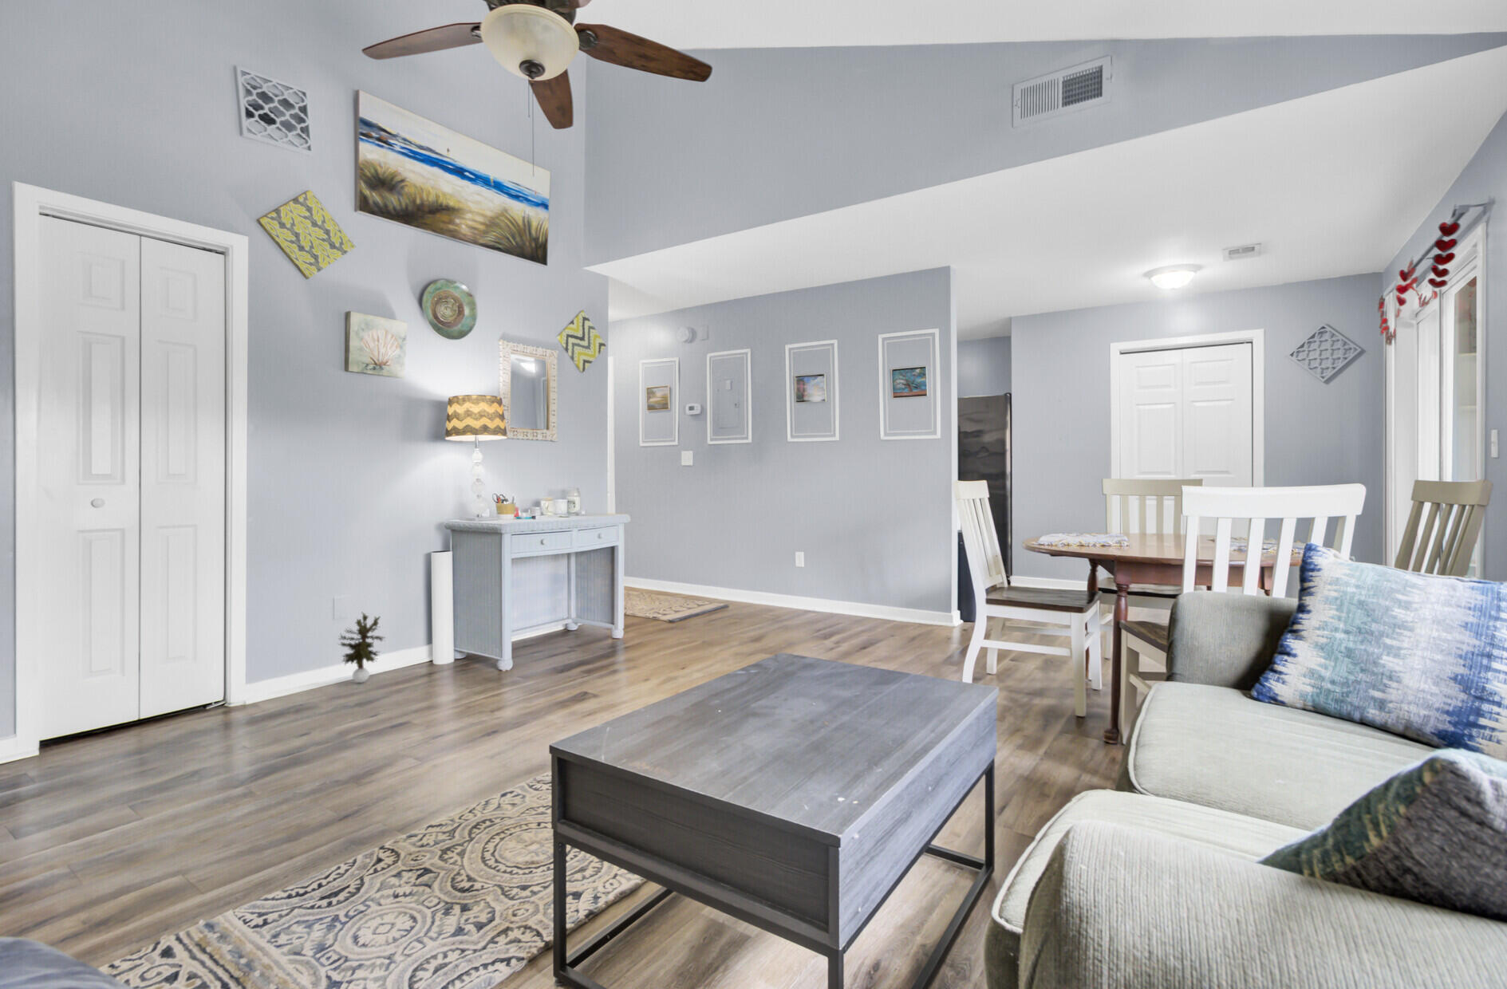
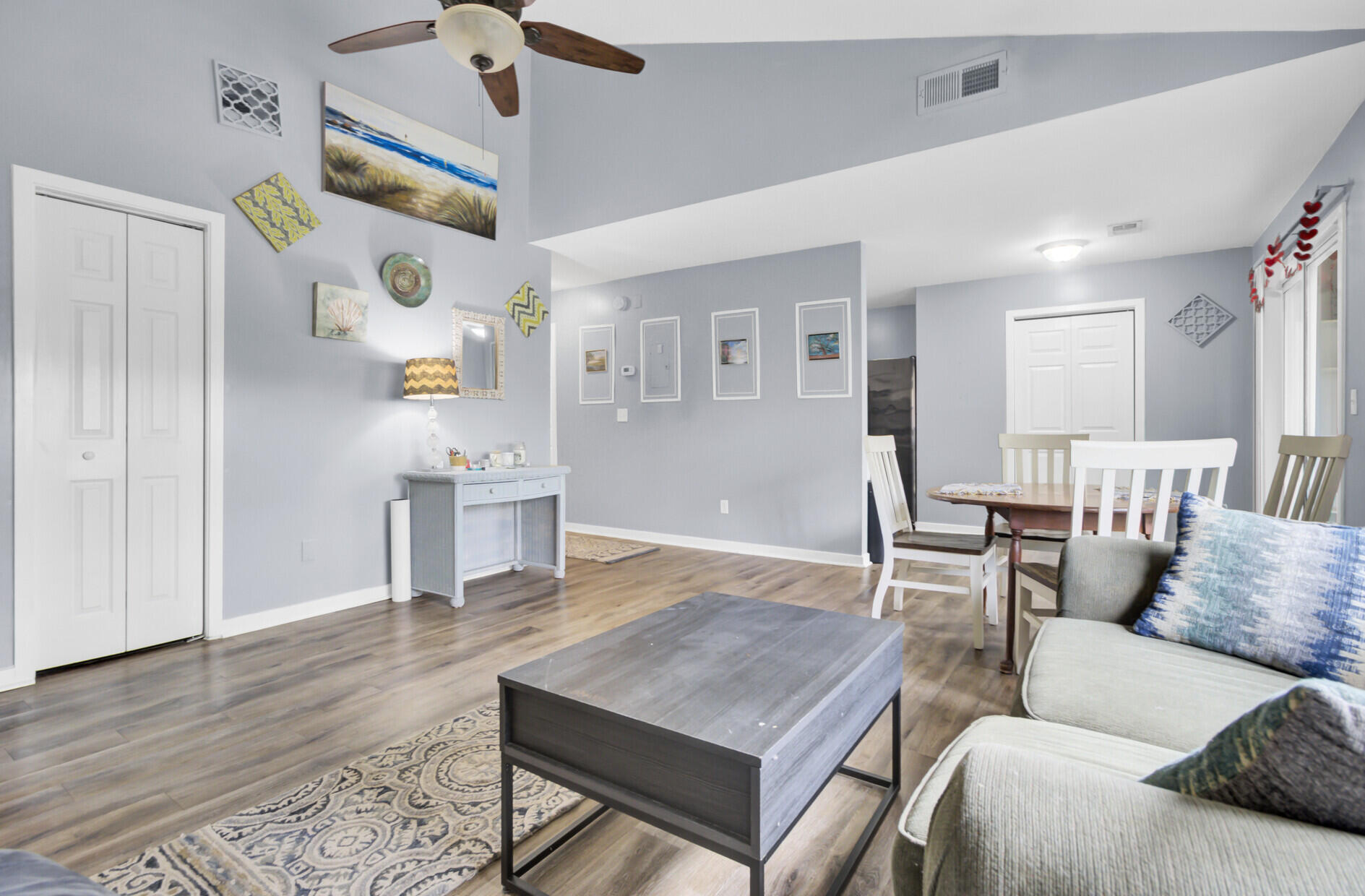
- potted plant [337,612,386,683]
